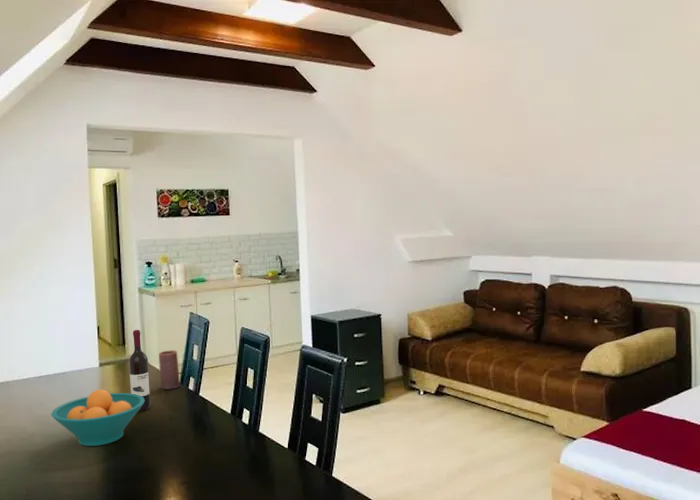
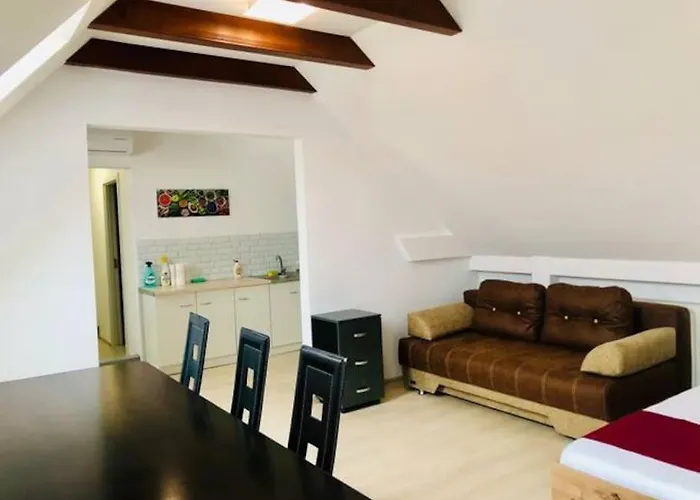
- wine bottle [128,329,152,412]
- fruit bowl [50,388,144,447]
- candle [158,349,181,390]
